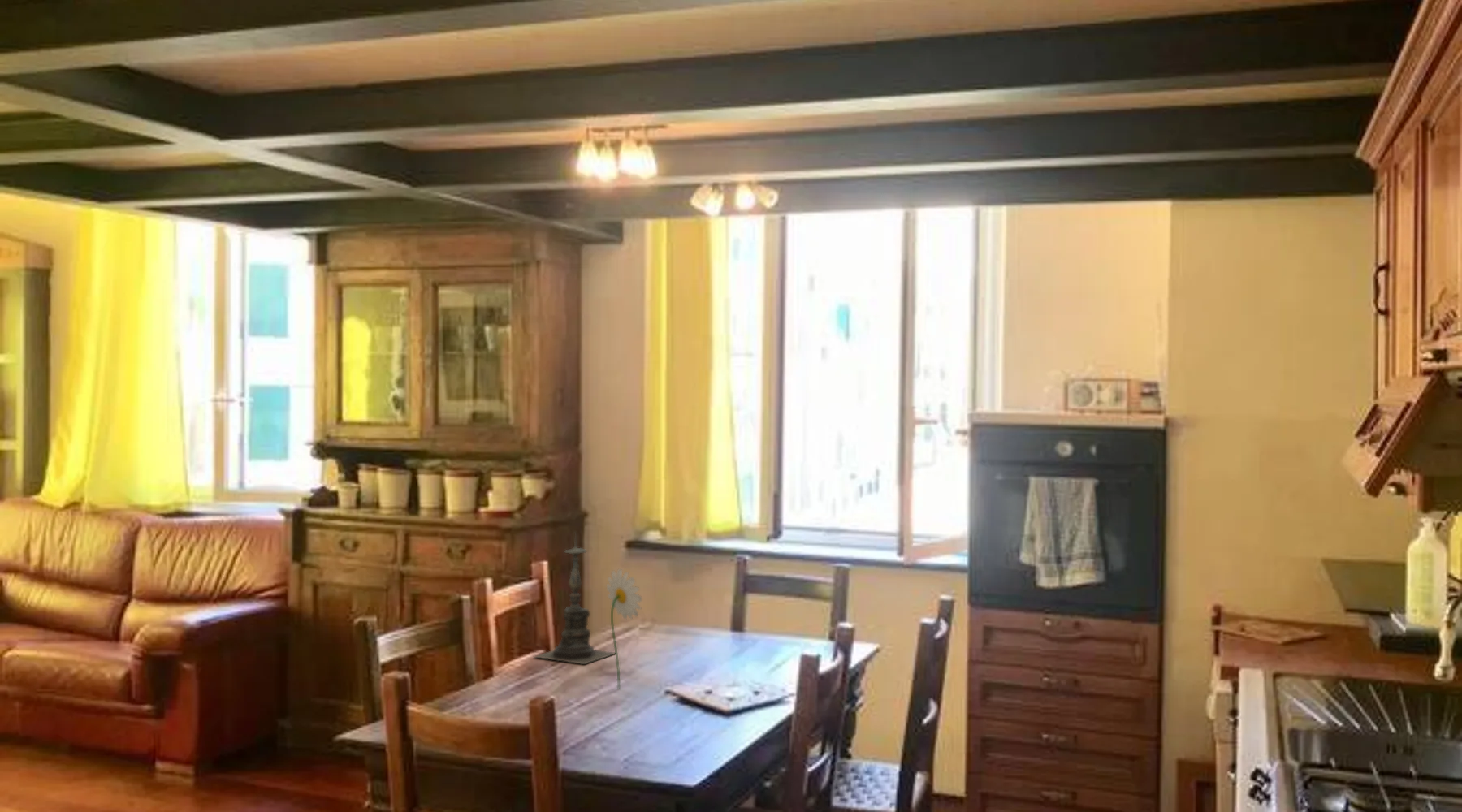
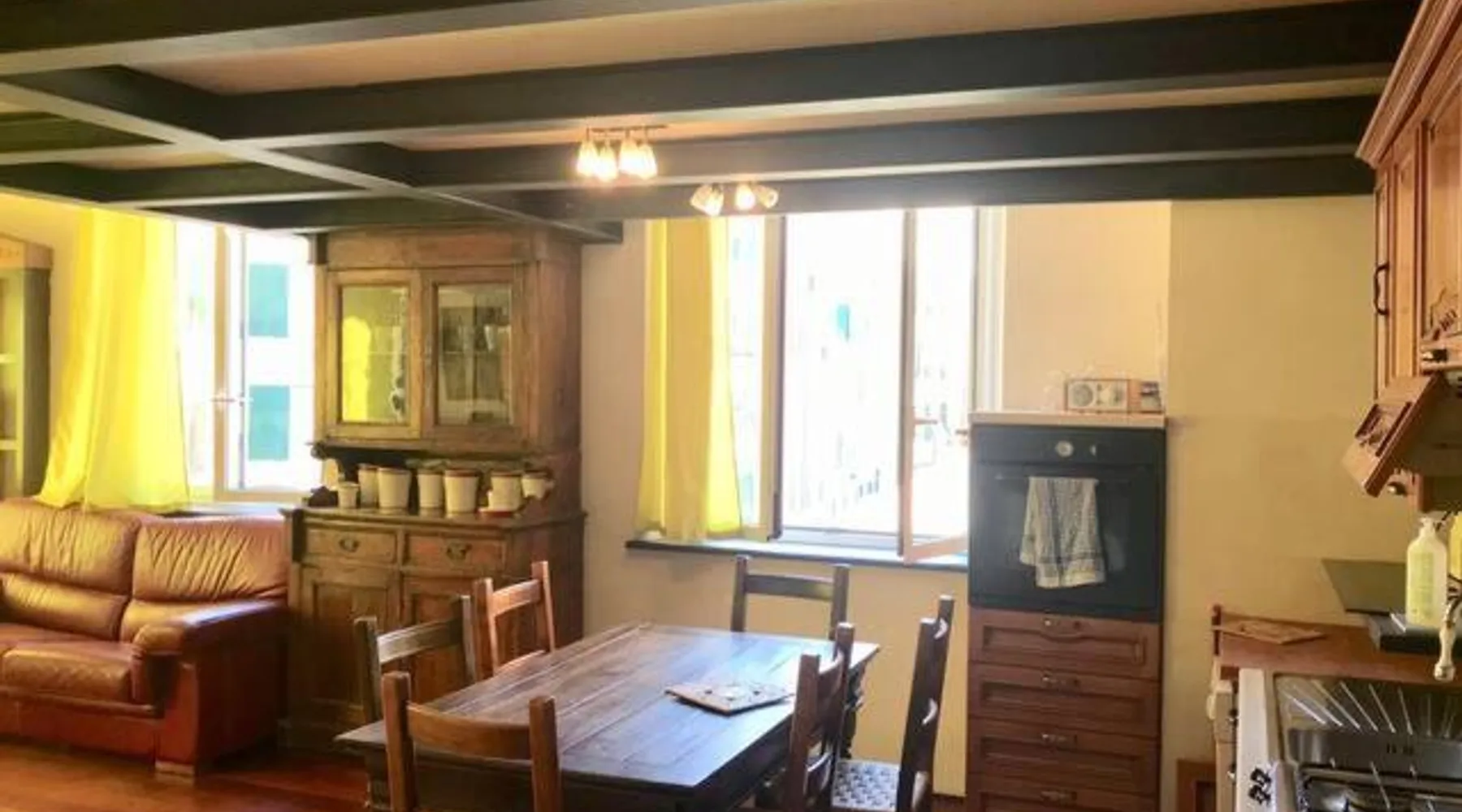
- flower [606,568,642,689]
- candle holder [533,531,619,665]
